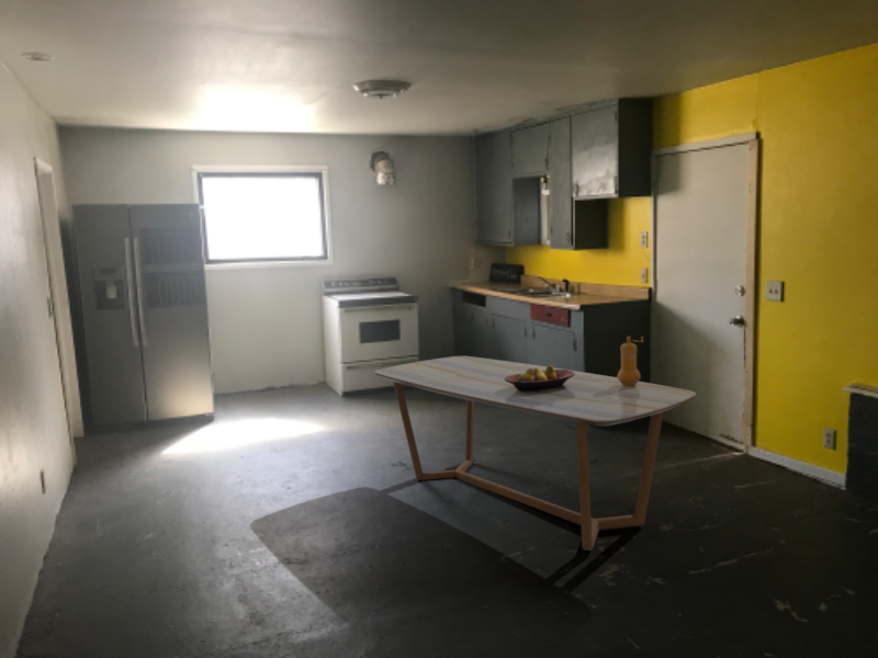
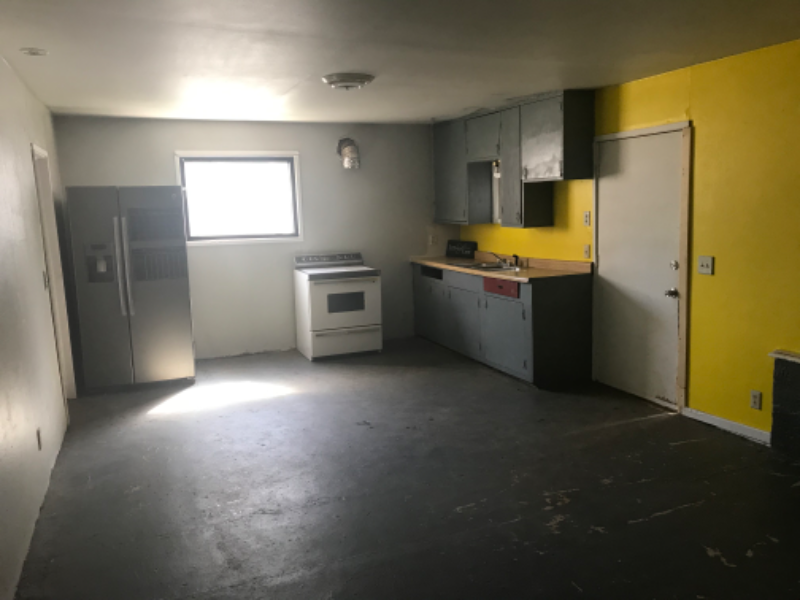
- pepper mill [616,336,645,387]
- fruit bowl [504,364,575,392]
- dining table [373,355,697,552]
